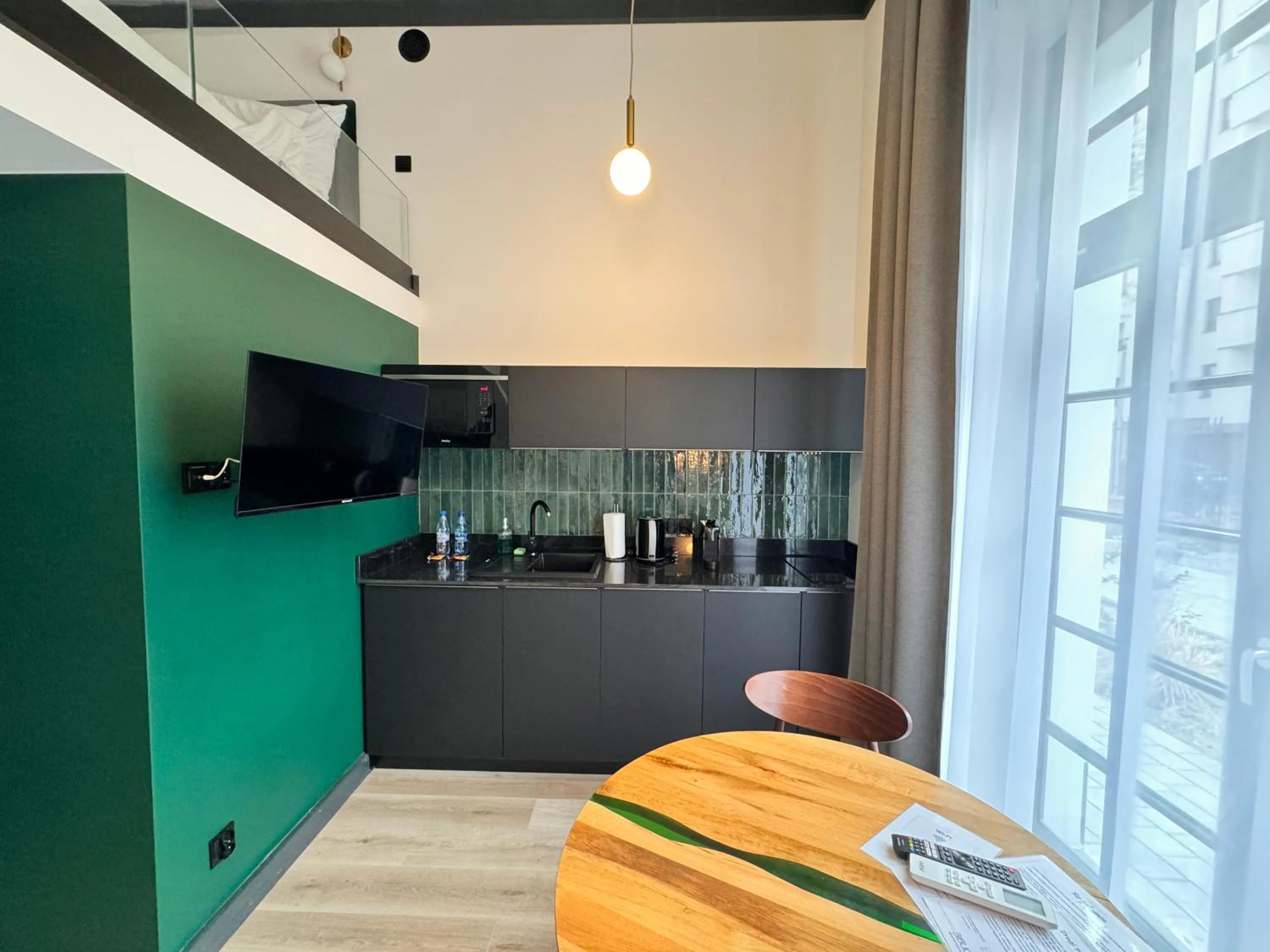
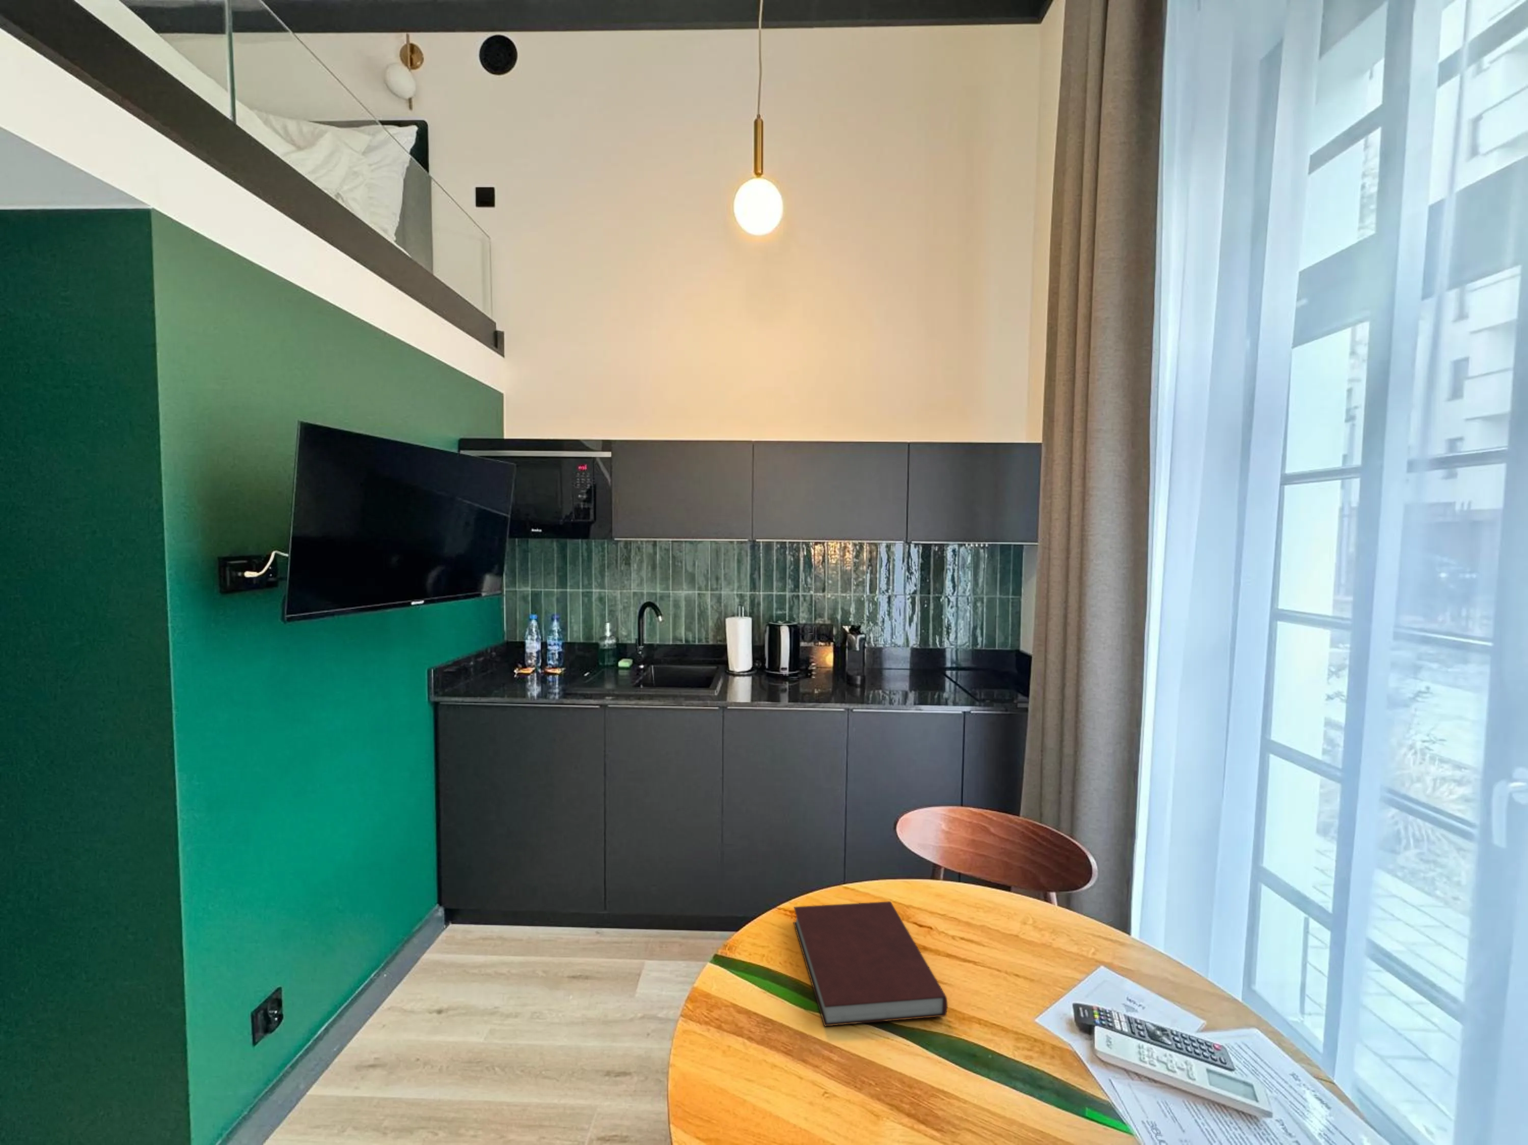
+ notebook [793,901,948,1027]
